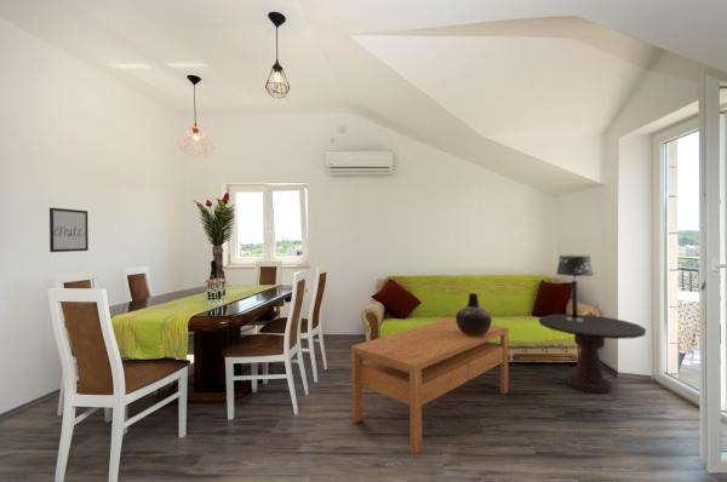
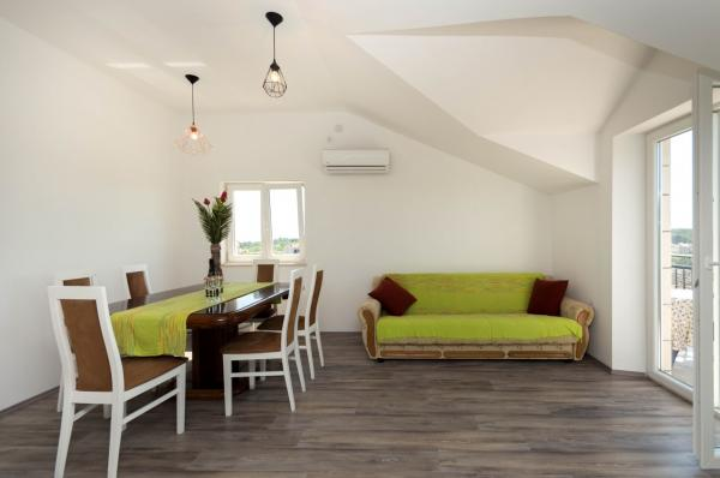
- side table [537,312,647,395]
- wall art [48,207,90,253]
- table lamp [555,253,595,322]
- vase [454,292,493,335]
- coffee table [350,317,510,455]
